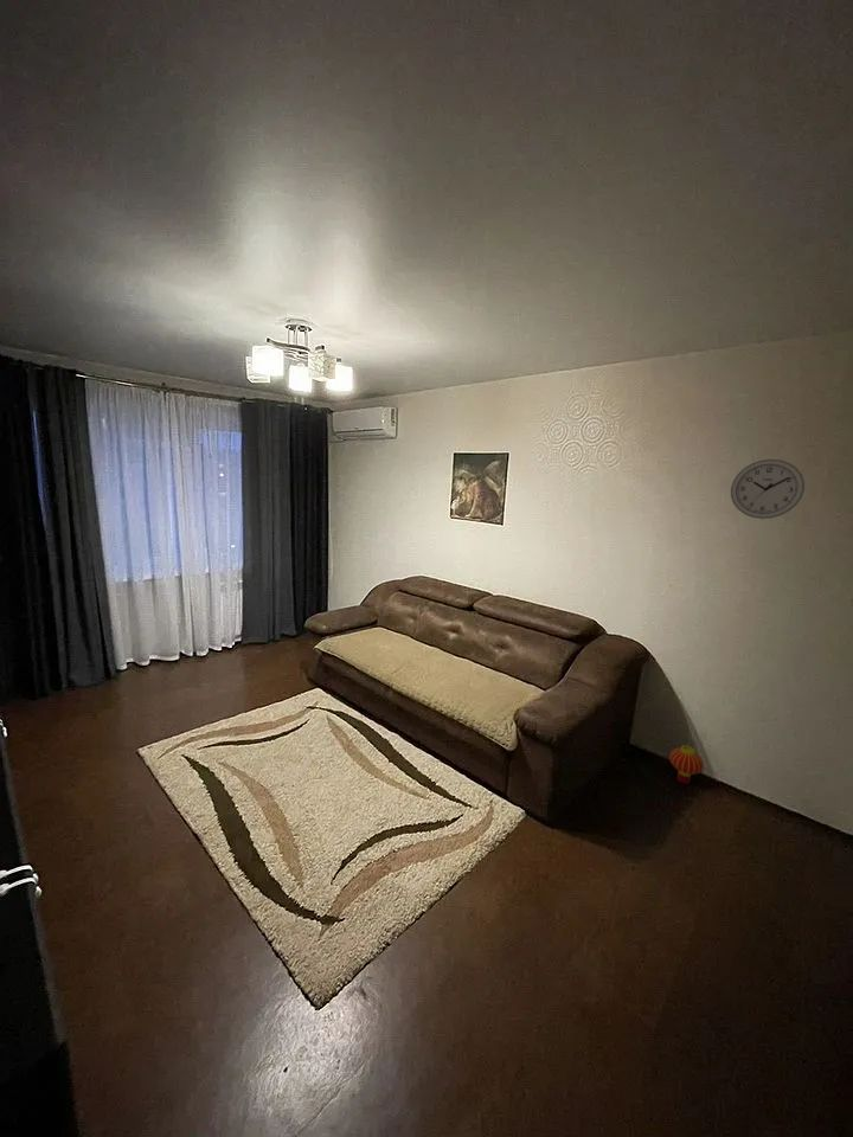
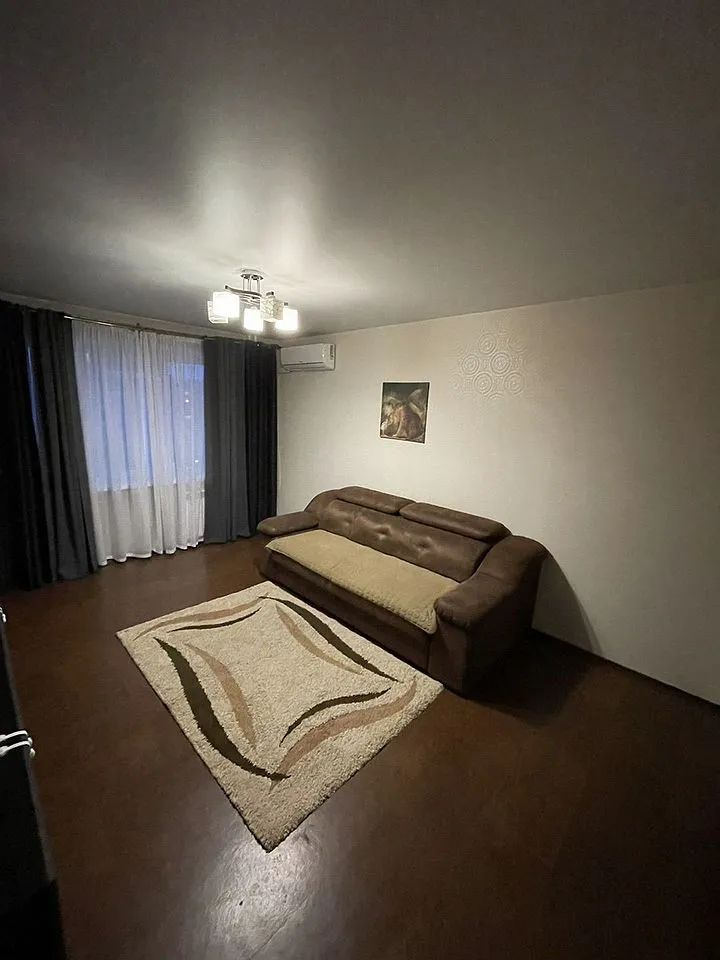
- lantern [668,734,705,784]
- wall clock [730,458,806,520]
